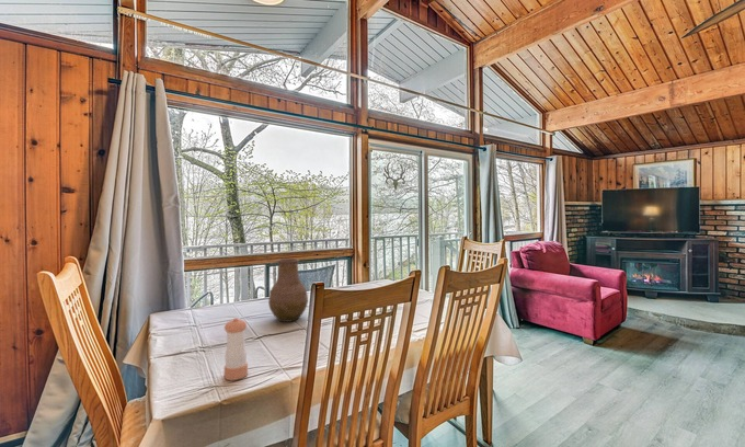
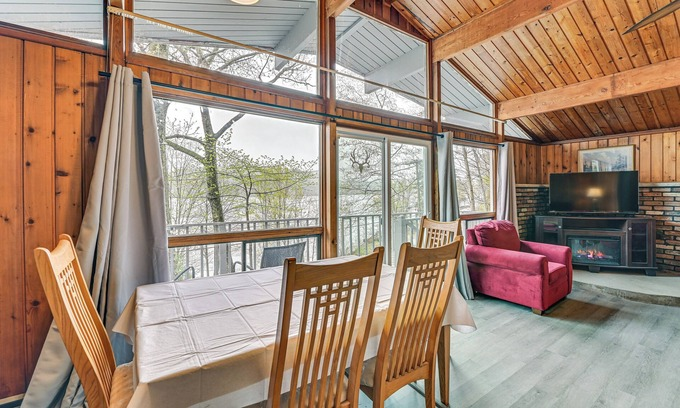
- pepper shaker [224,317,249,381]
- vase [267,257,309,323]
